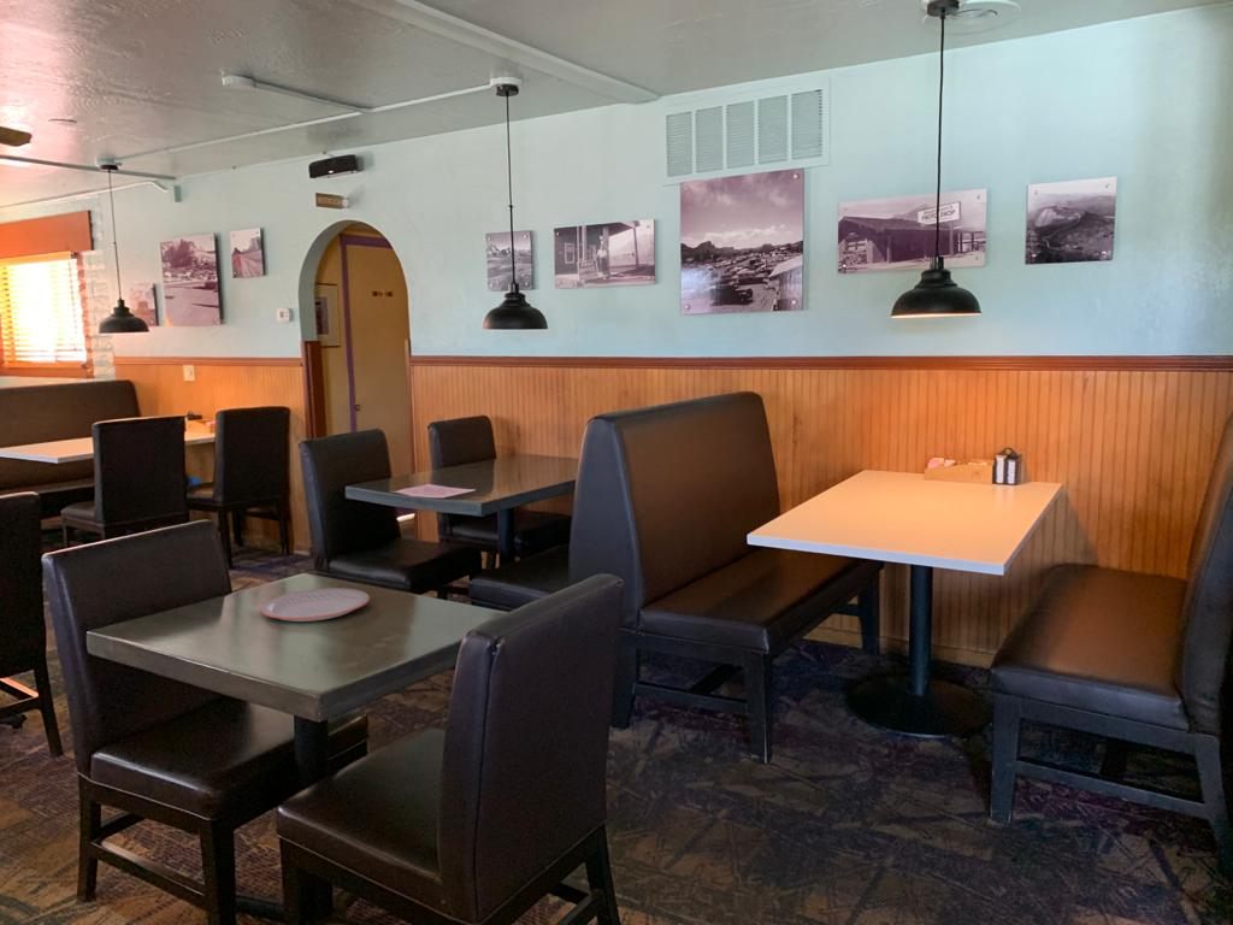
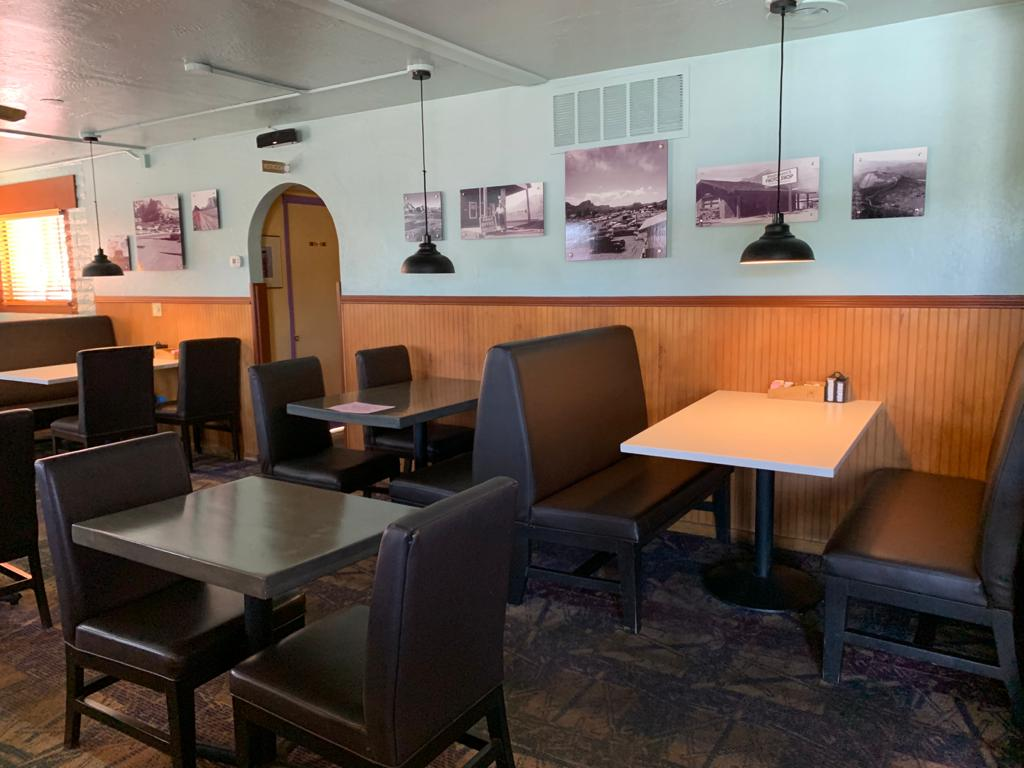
- plate [258,587,371,623]
